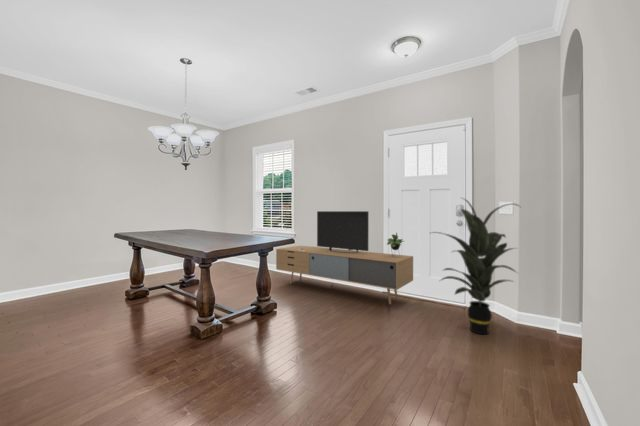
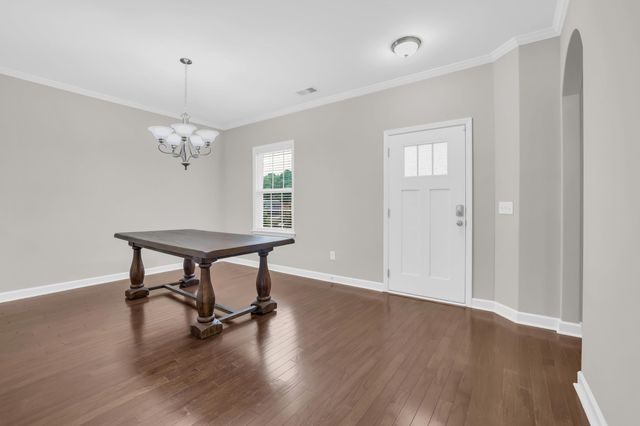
- indoor plant [430,197,521,335]
- media console [275,210,414,305]
